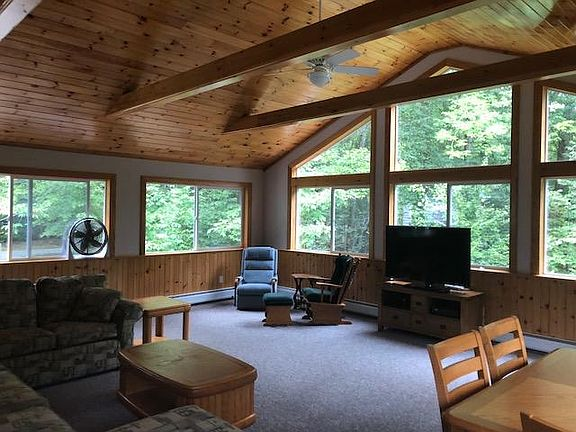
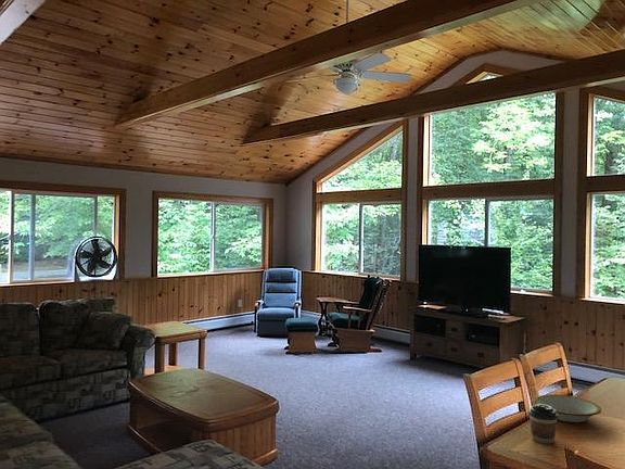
+ coffee cup [527,404,558,445]
+ bowl [534,393,602,423]
